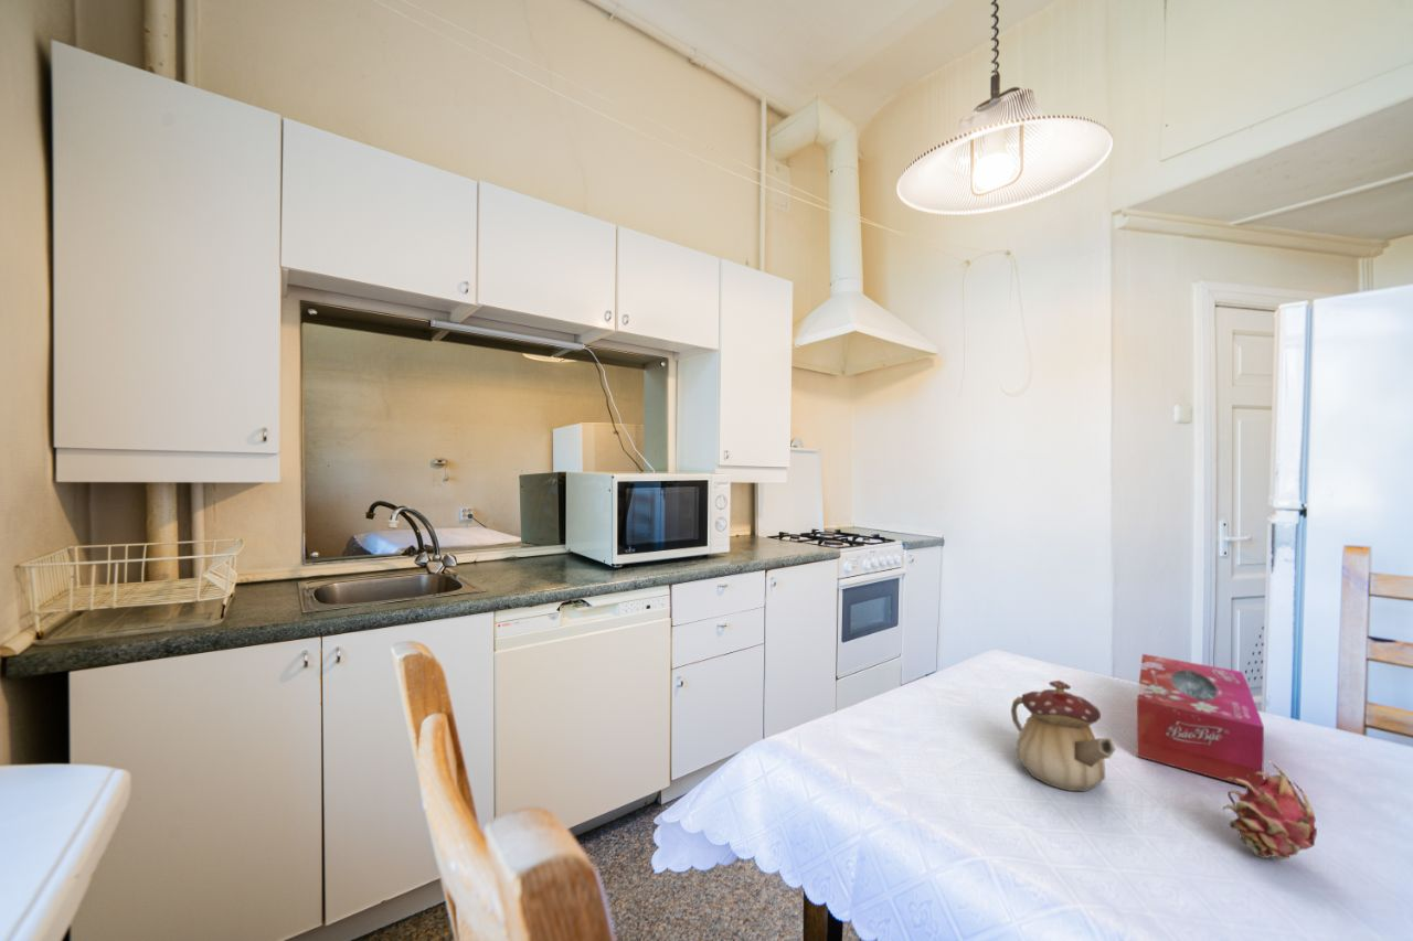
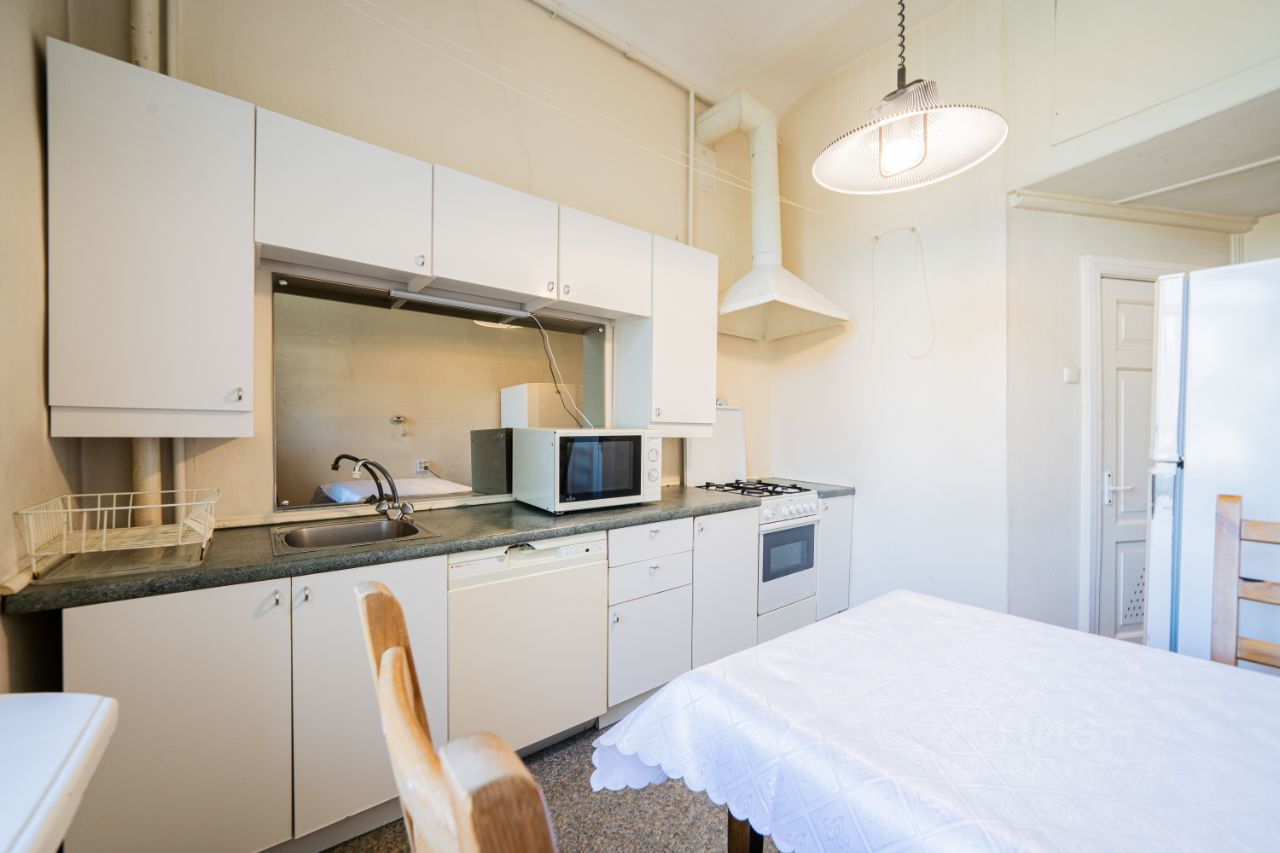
- teapot [1010,680,1117,792]
- fruit [1222,763,1318,860]
- tissue box [1136,653,1265,787]
